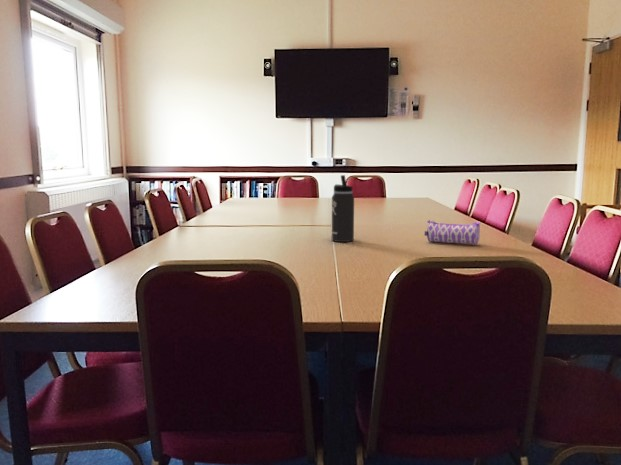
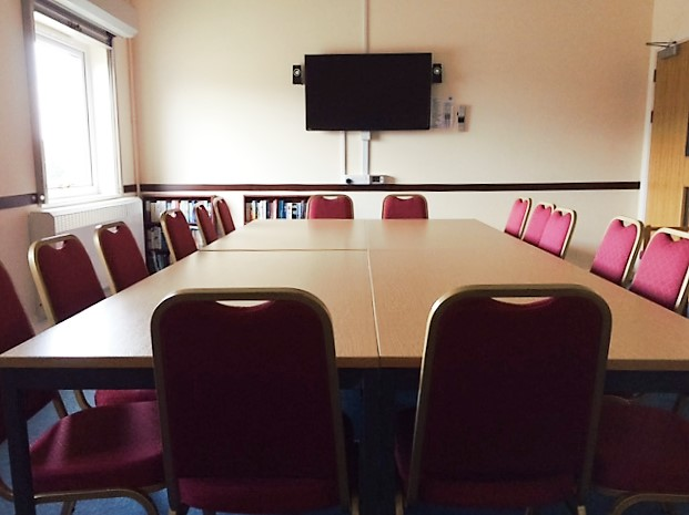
- pencil case [424,219,482,245]
- thermos bottle [330,174,355,243]
